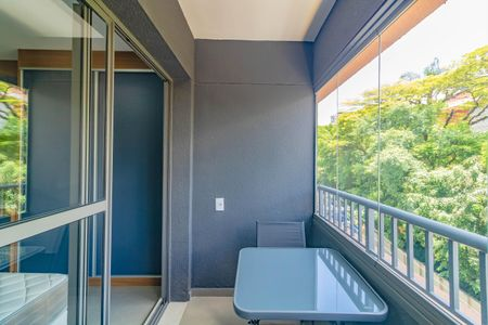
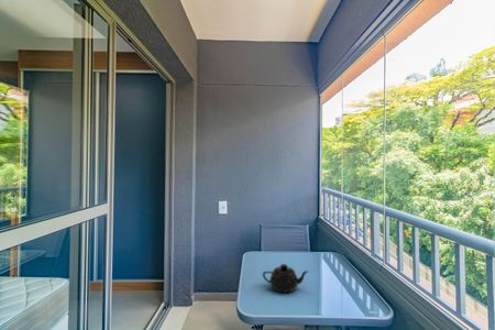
+ teapot [262,263,309,294]
